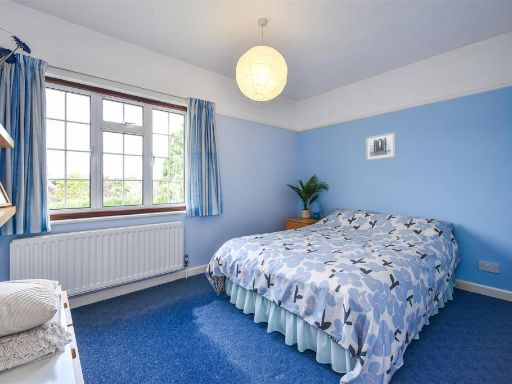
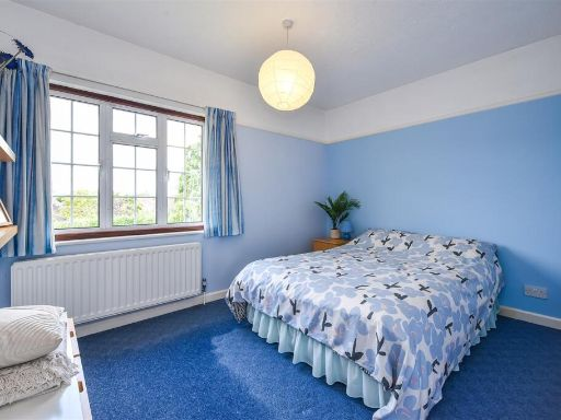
- wall art [364,131,397,162]
